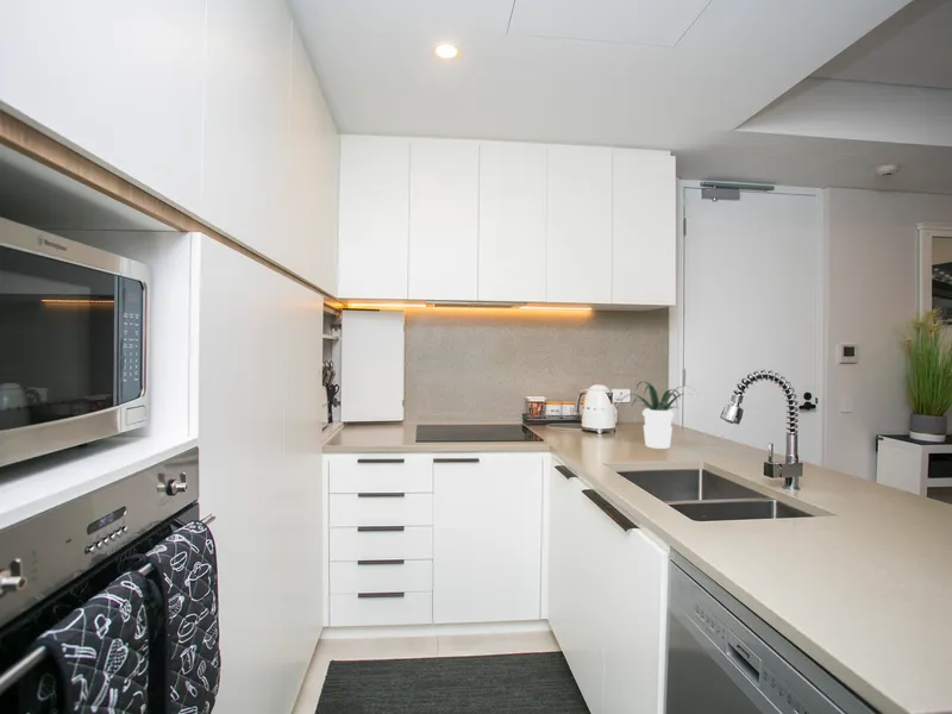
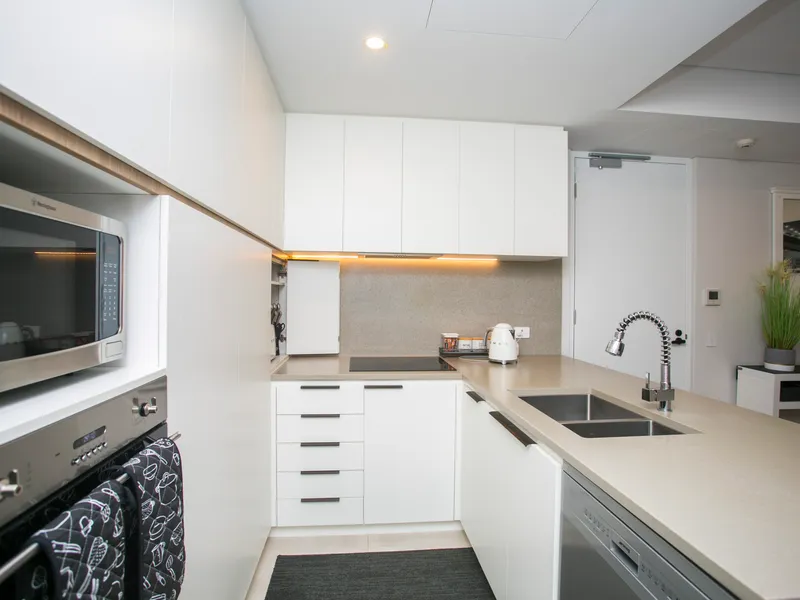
- potted plant [621,381,701,450]
